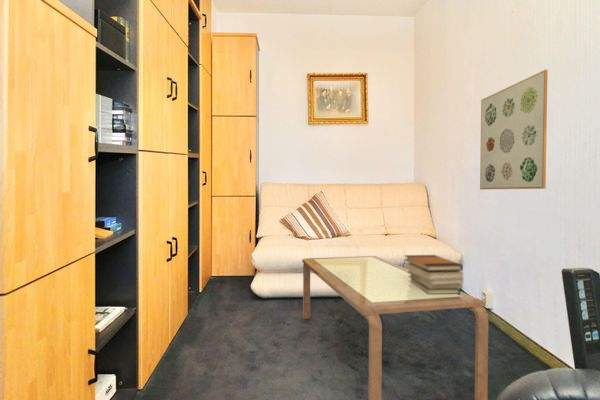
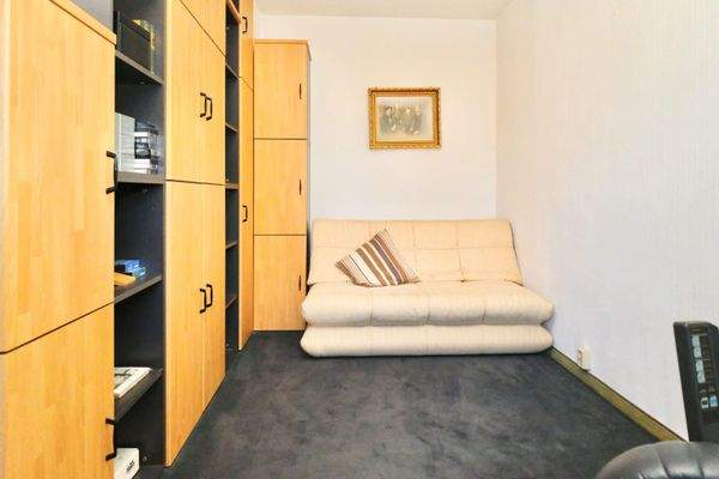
- book stack [403,254,464,294]
- wall art [479,69,549,190]
- coffee table [301,255,489,400]
